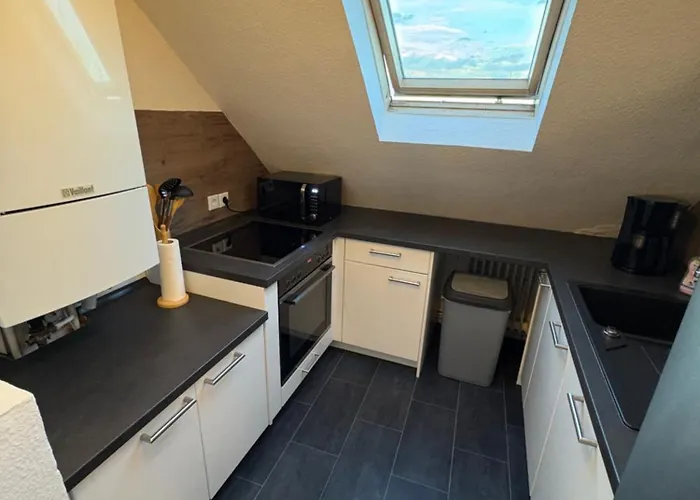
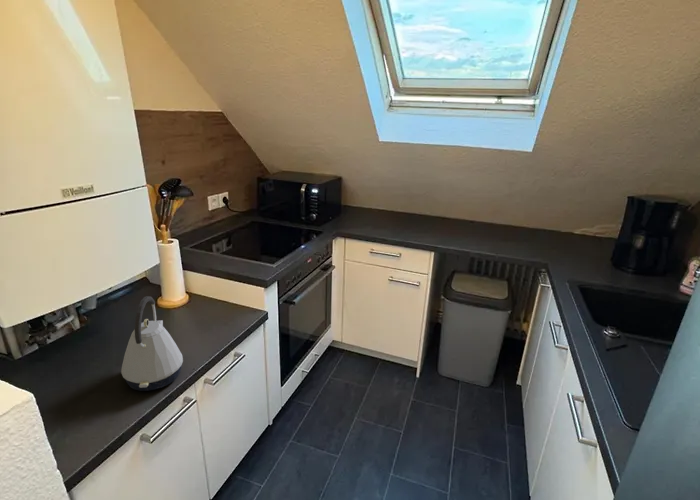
+ kettle [120,295,184,392]
